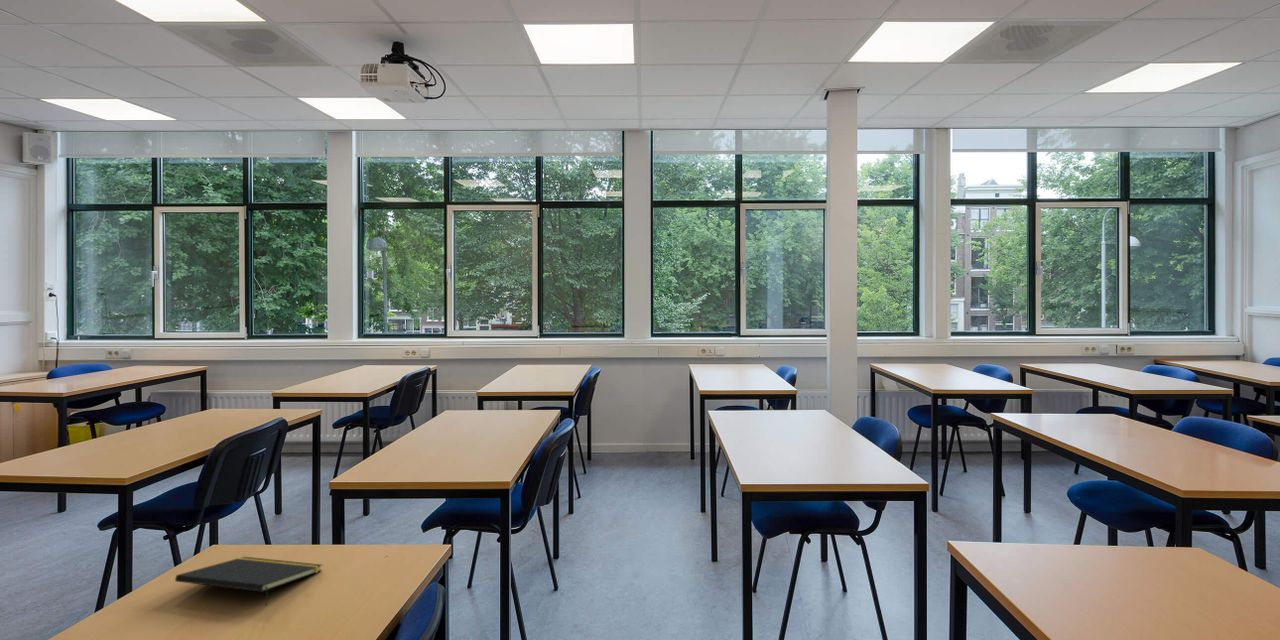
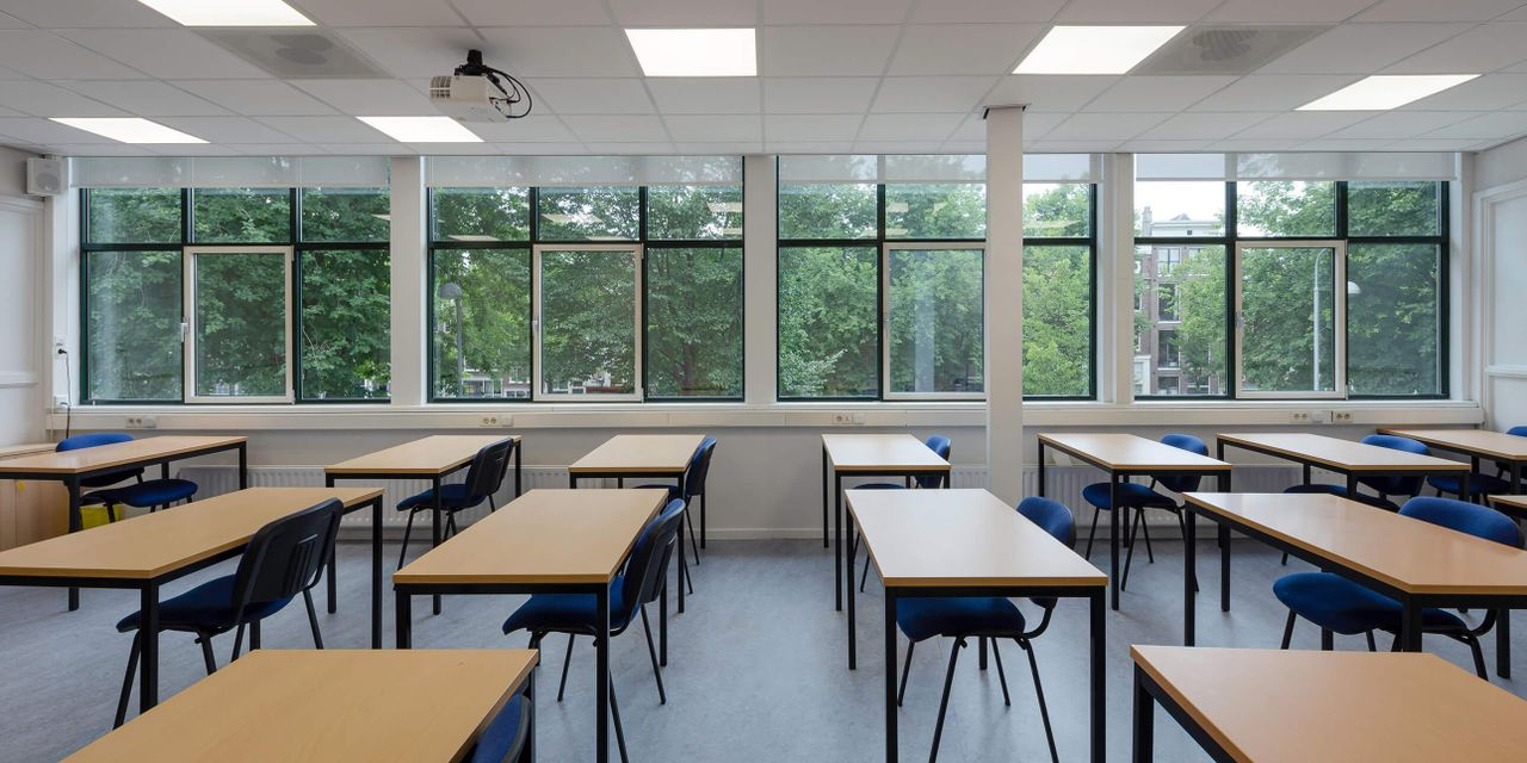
- notepad [174,556,323,607]
